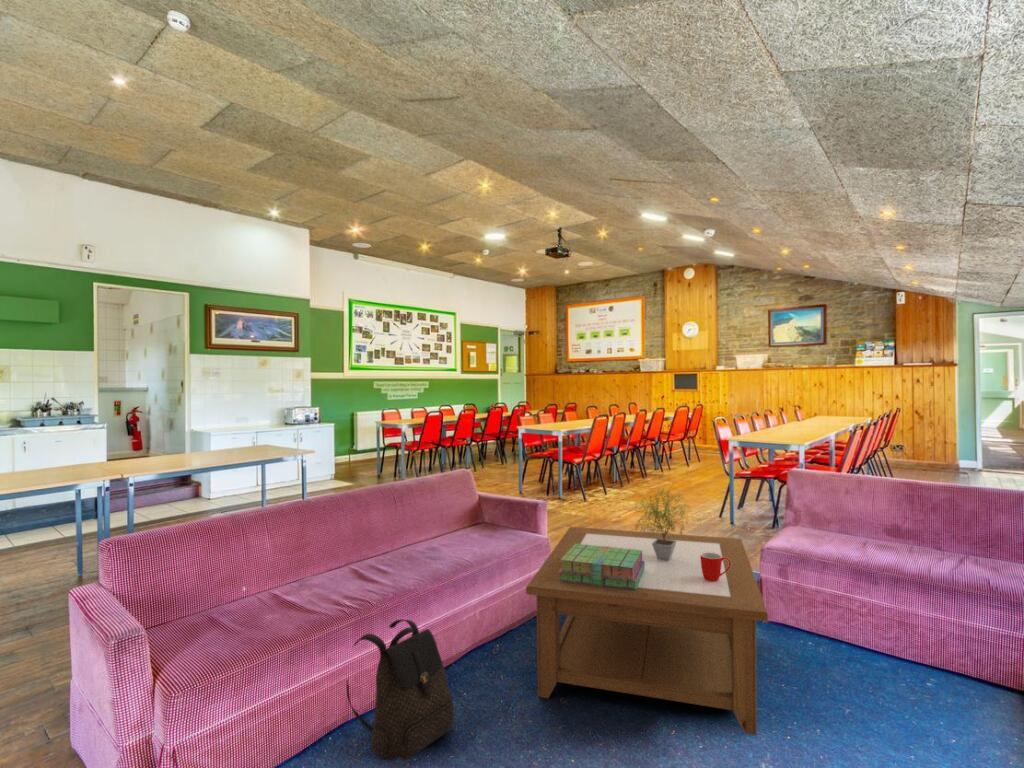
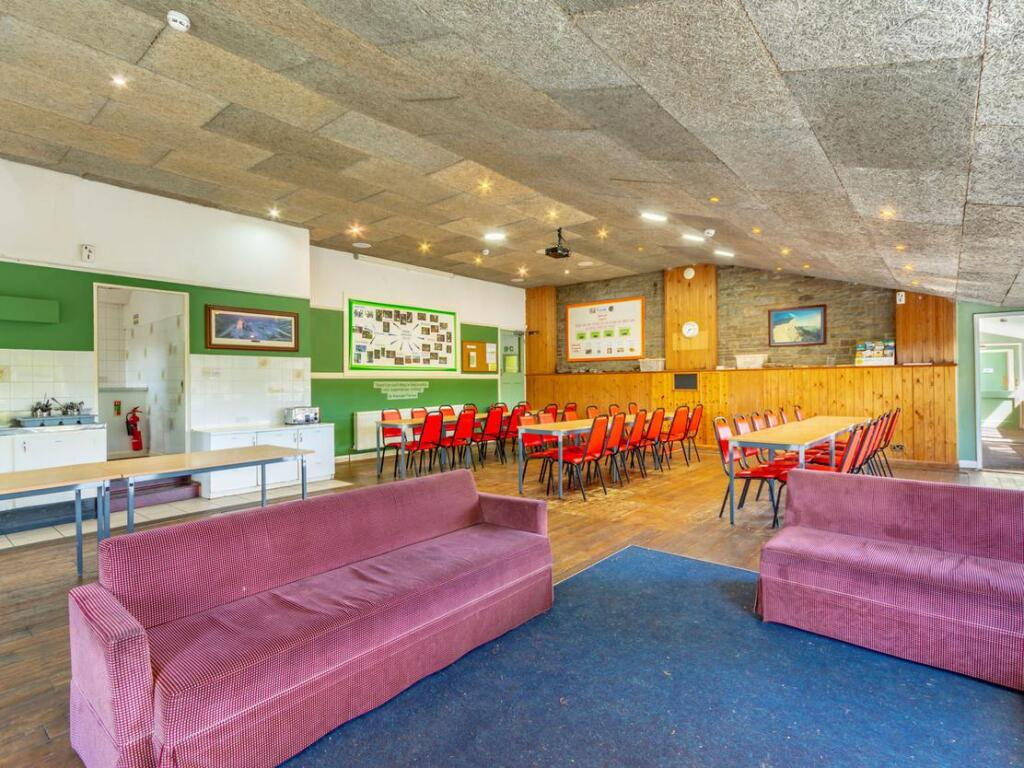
- stack of books [558,544,645,590]
- coffee table [525,526,769,736]
- potted plant [629,483,693,561]
- backpack [346,618,455,761]
- mug [700,552,731,582]
